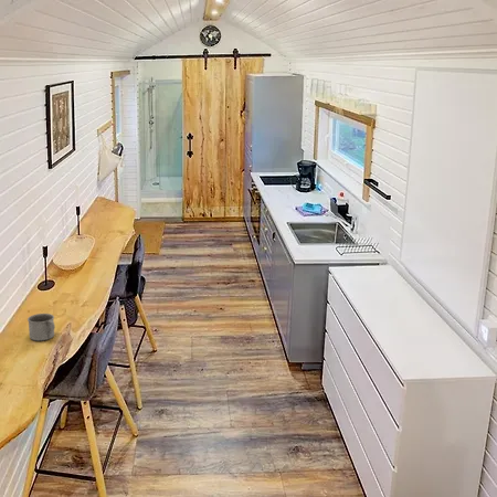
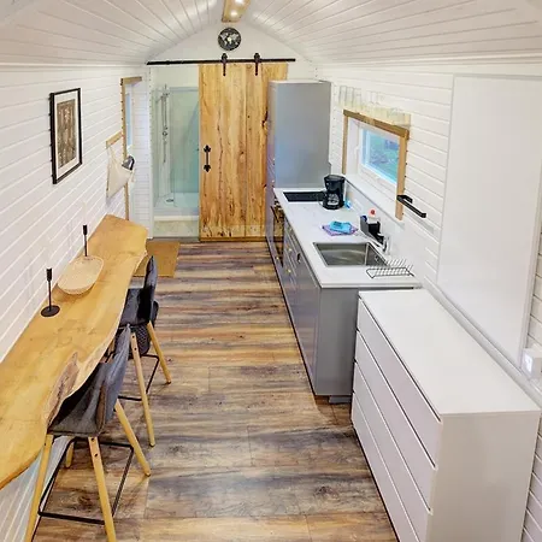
- mug [27,313,56,341]
